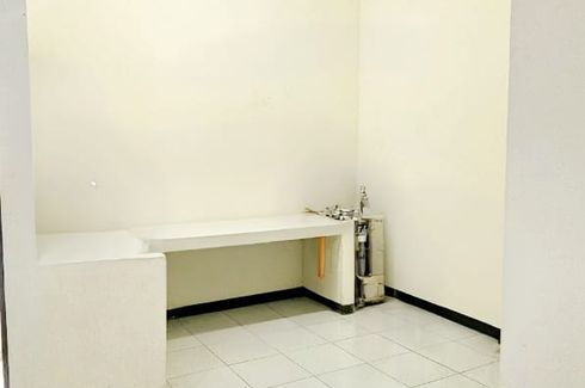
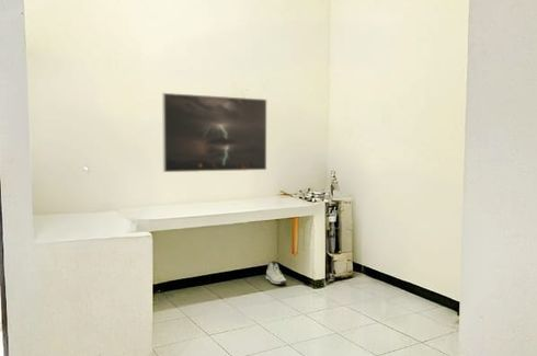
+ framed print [161,92,267,173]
+ sneaker [265,260,287,286]
